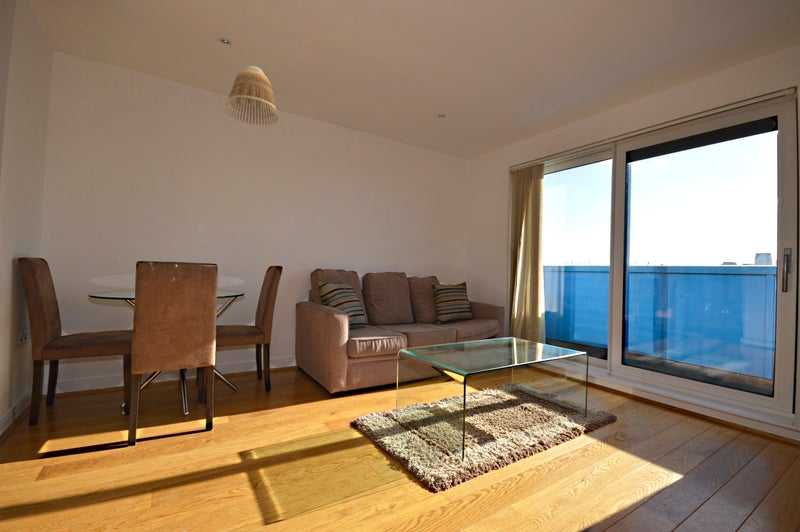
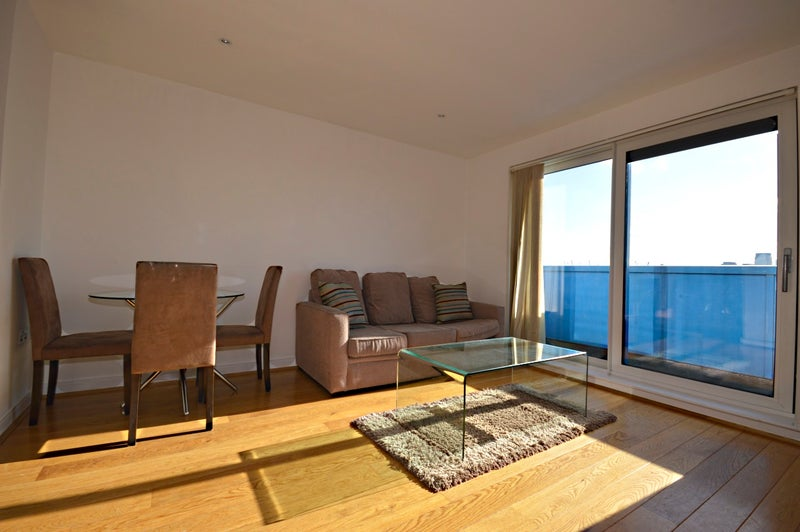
- lamp shade [224,65,279,126]
